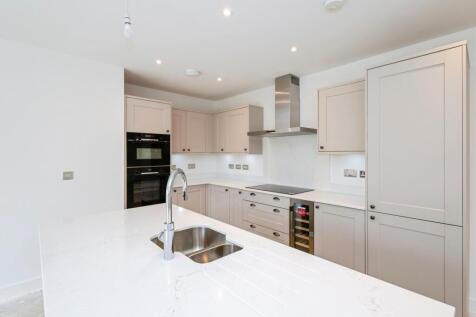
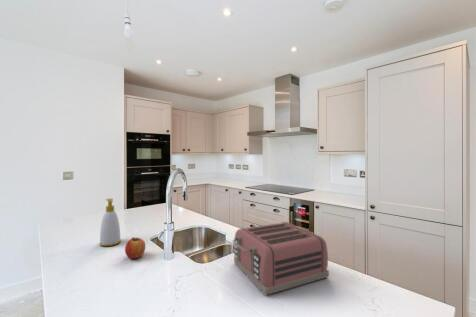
+ toaster [232,221,330,296]
+ apple [124,236,146,260]
+ soap bottle [98,197,122,247]
